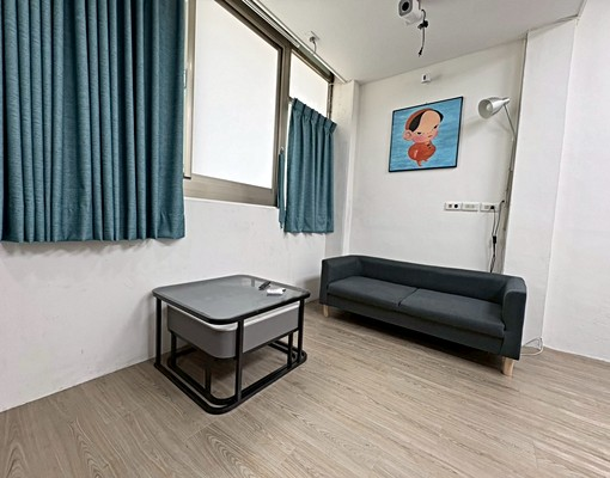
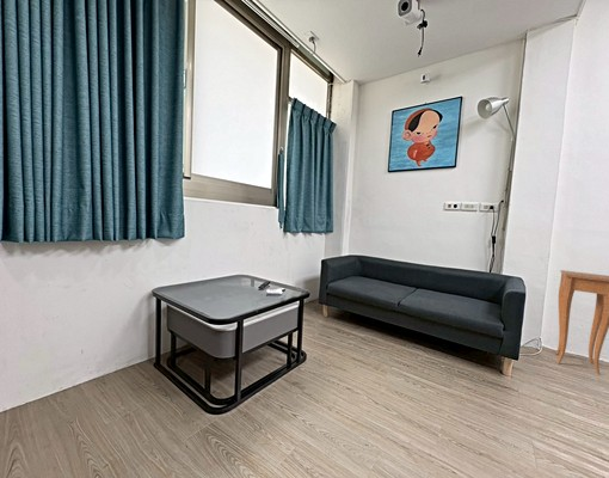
+ side table [554,269,609,375]
